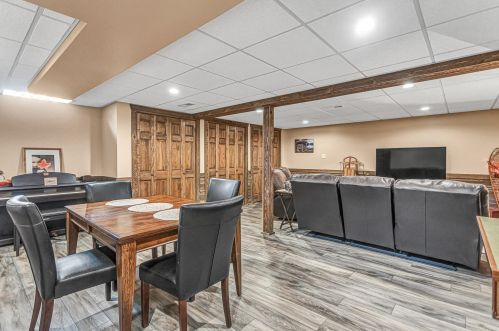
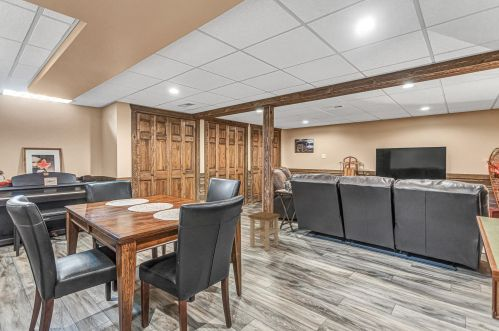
+ stool [247,211,281,252]
